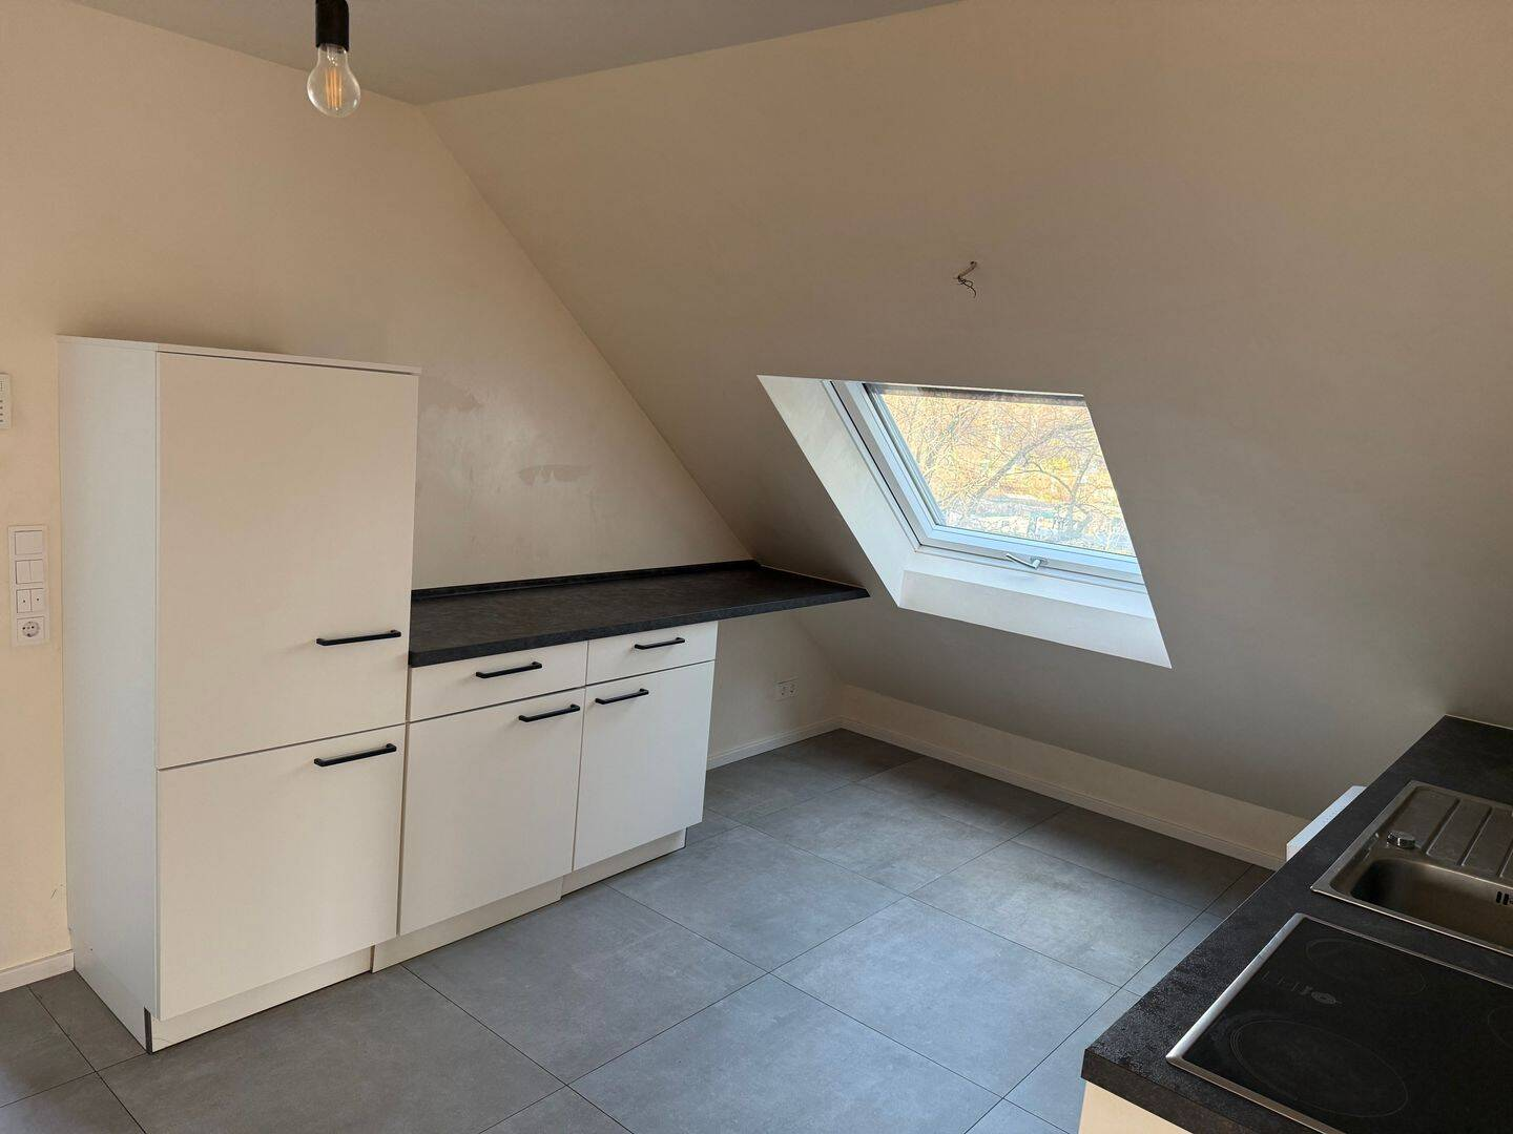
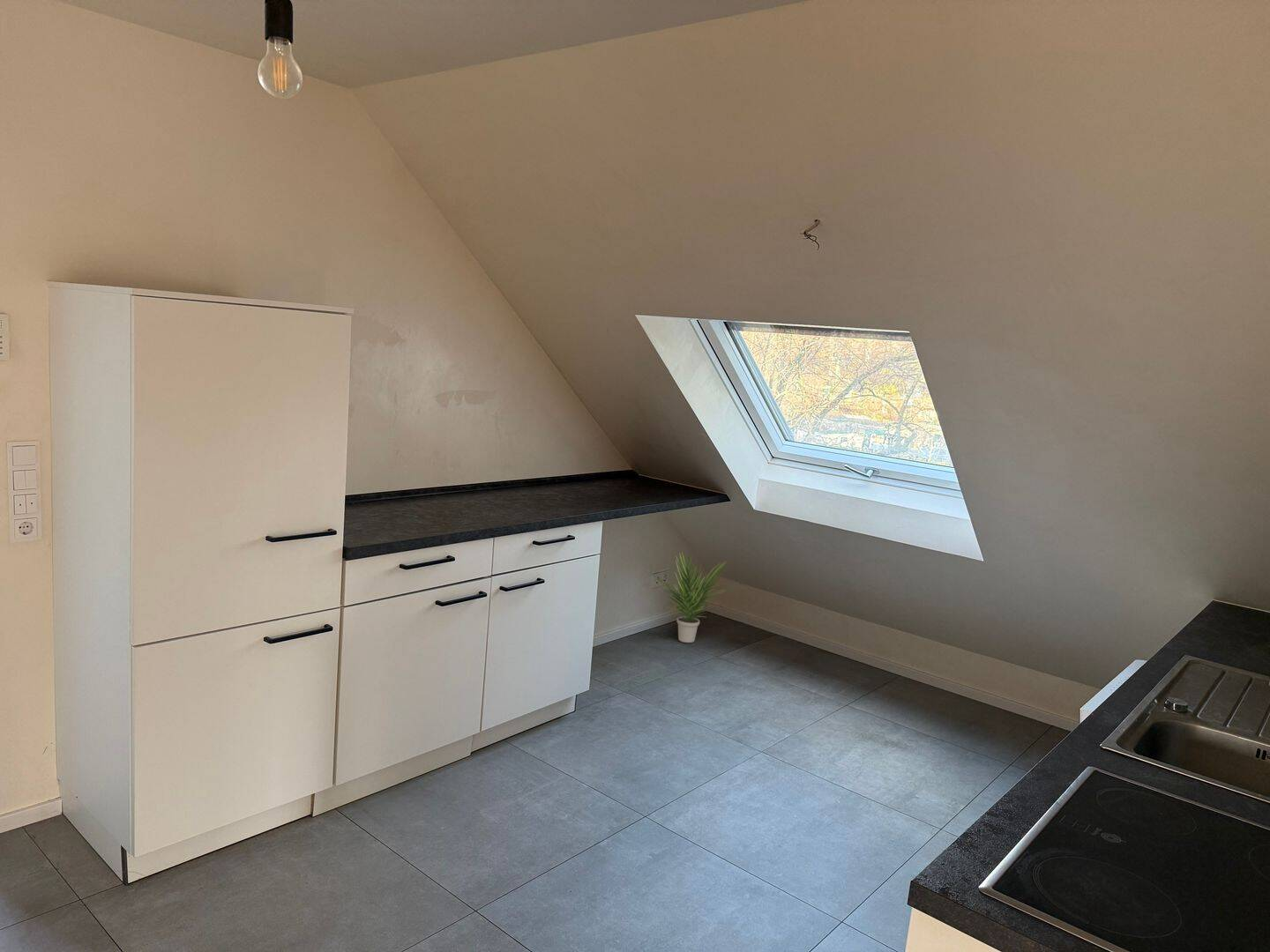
+ potted plant [651,551,729,643]
